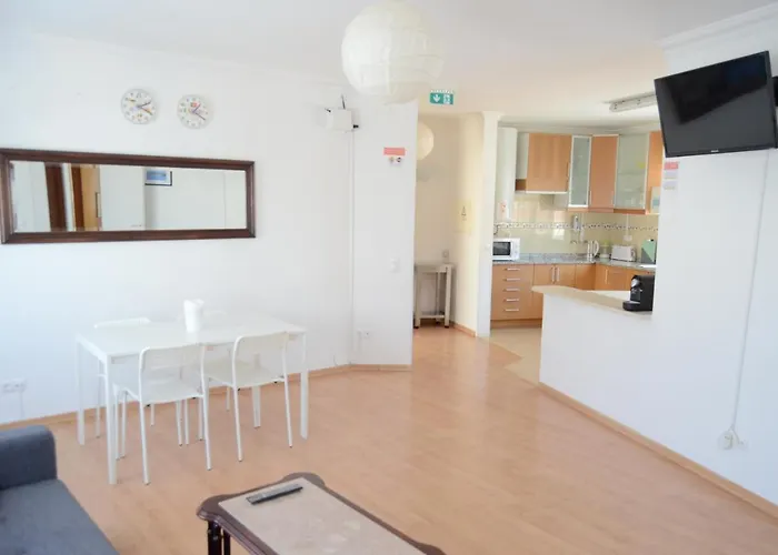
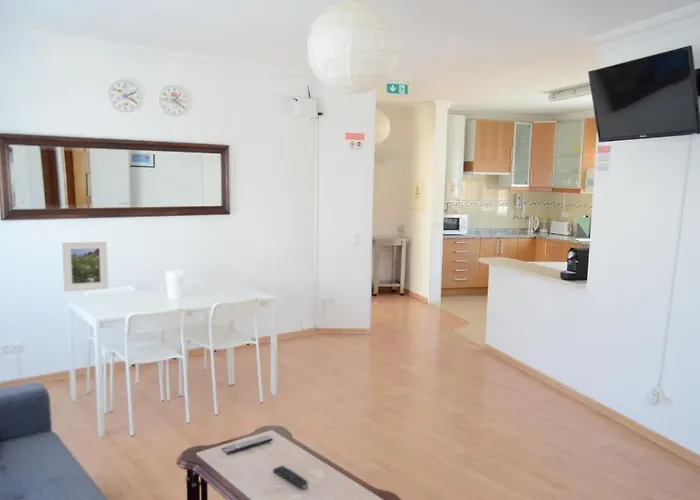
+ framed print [61,240,109,293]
+ remote control [272,465,309,489]
